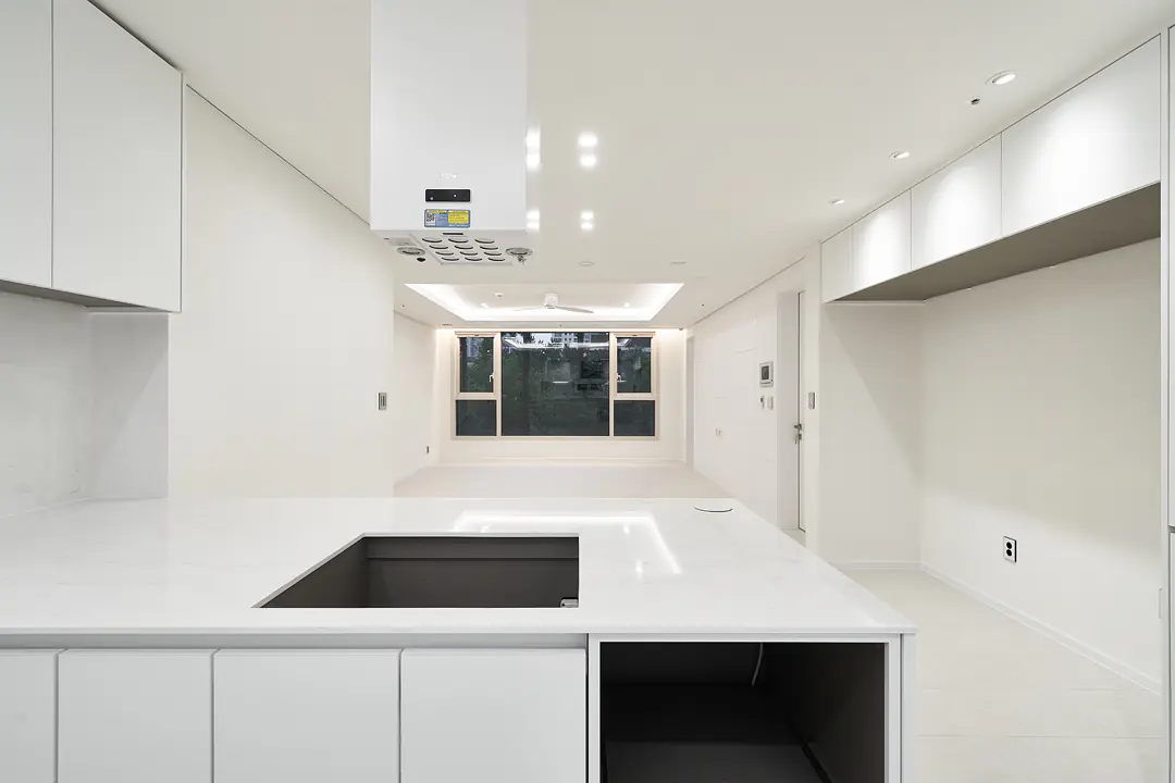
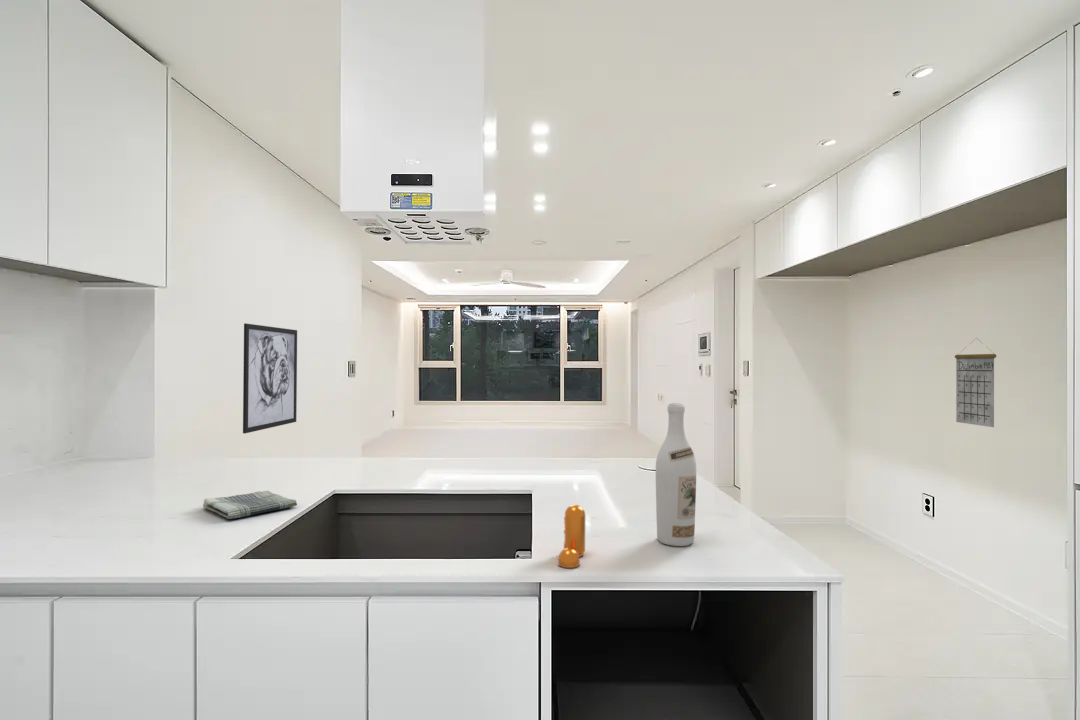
+ wall art [242,322,298,434]
+ pepper shaker [557,504,586,569]
+ wine bottle [655,402,697,547]
+ calendar [954,338,997,428]
+ dish towel [202,490,298,520]
